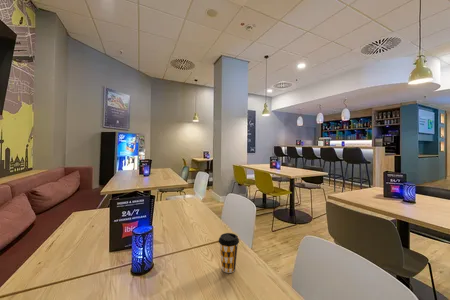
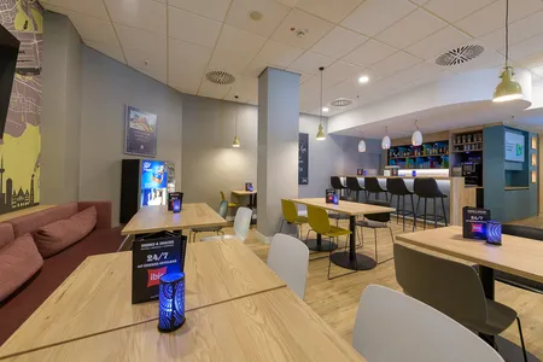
- coffee cup [218,232,240,274]
